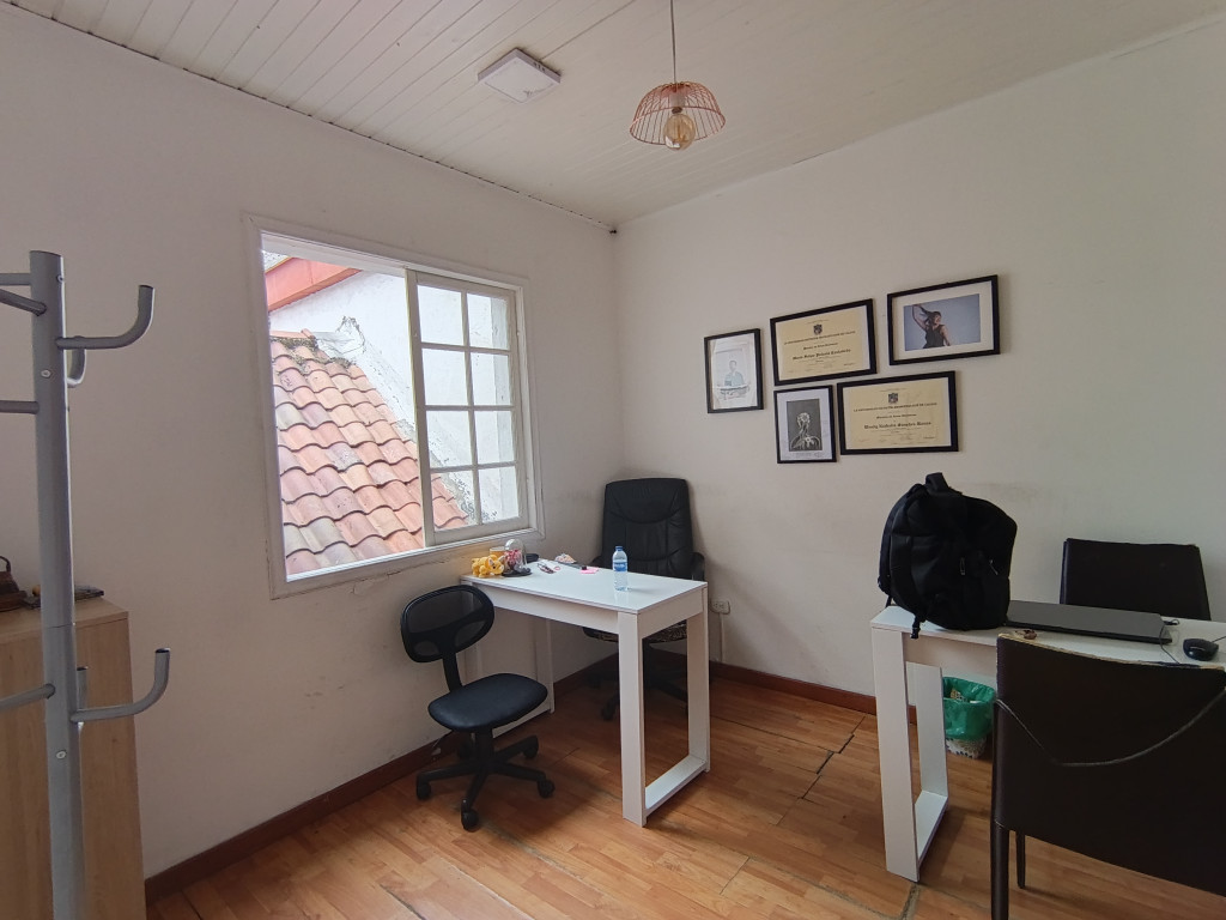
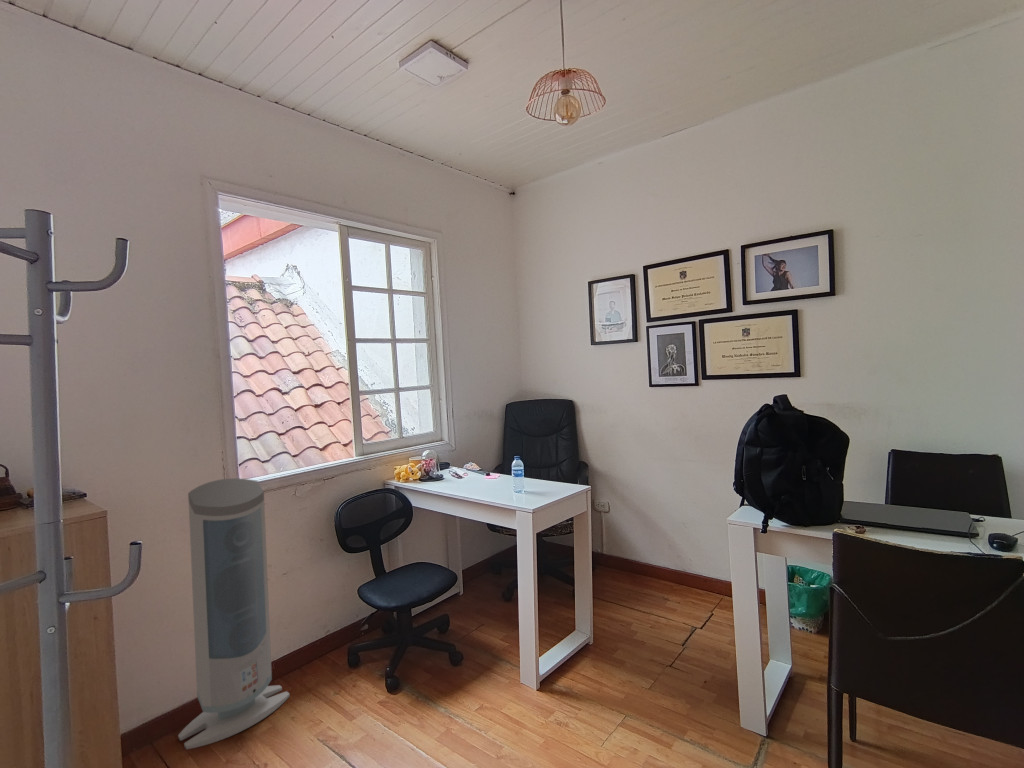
+ air purifier [177,477,291,750]
